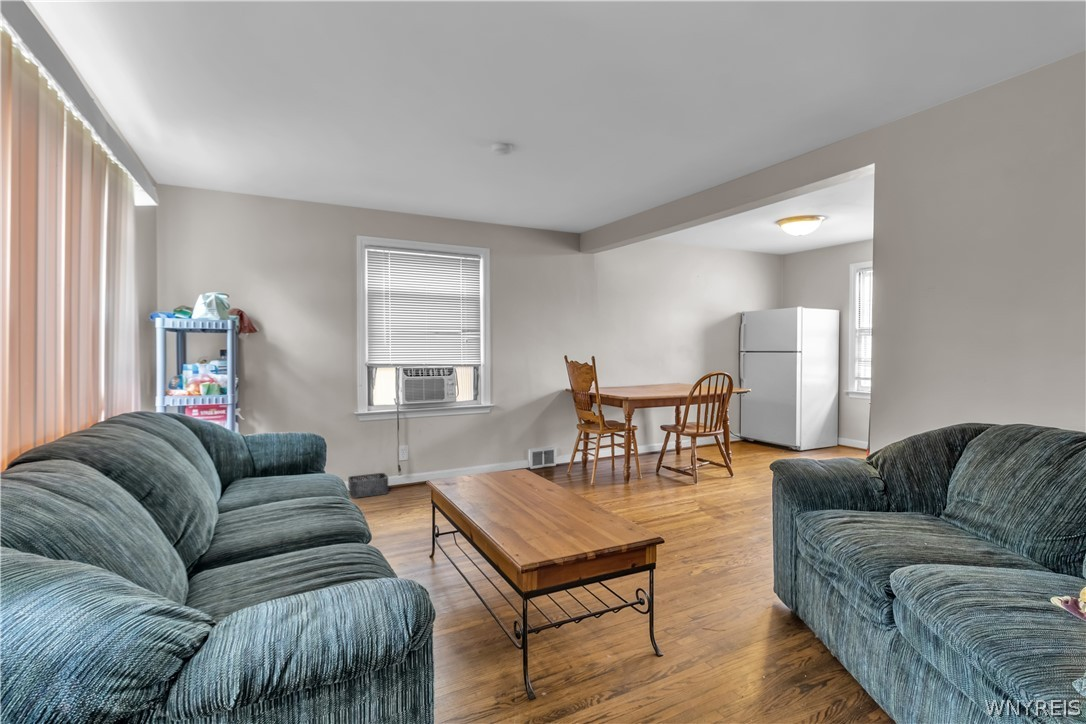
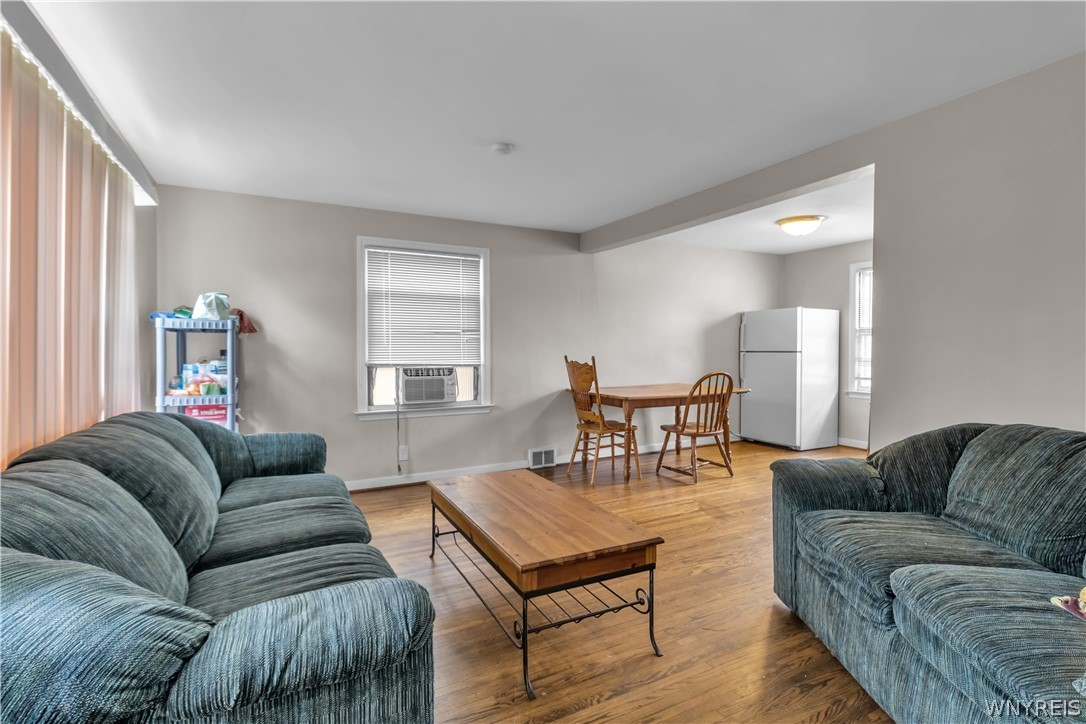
- storage bin [347,472,389,499]
